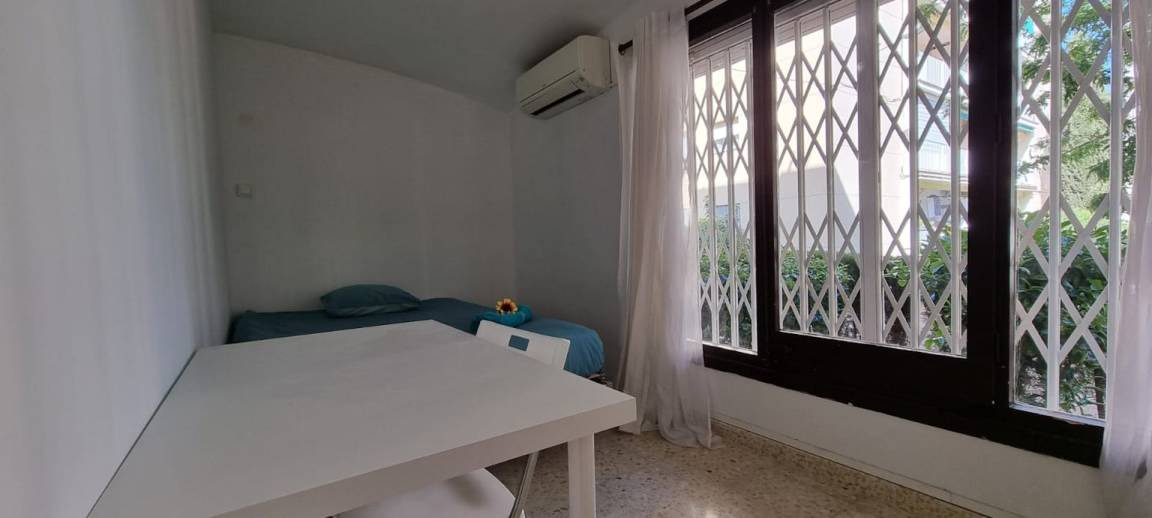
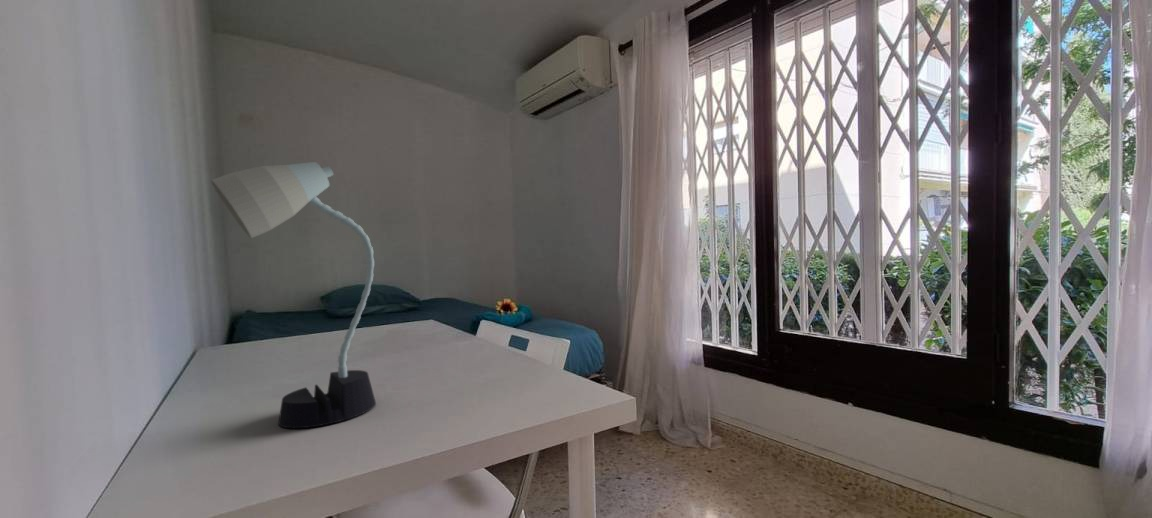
+ desk lamp [210,161,377,429]
